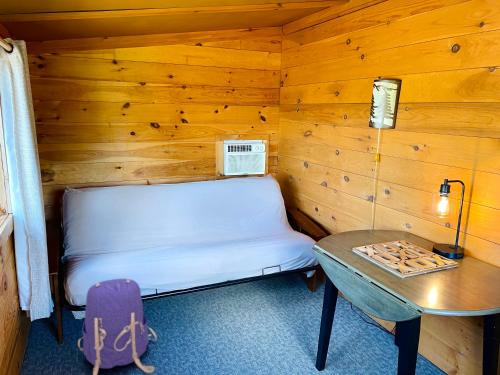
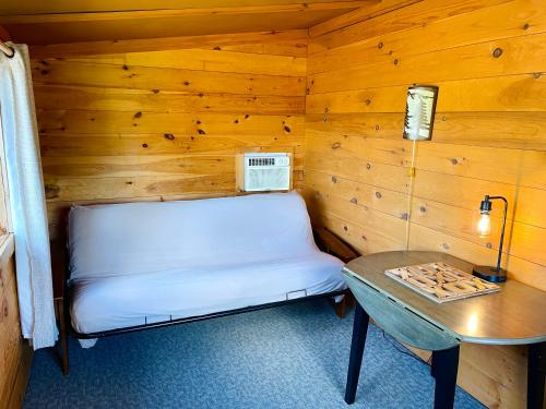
- backpack [77,278,158,375]
